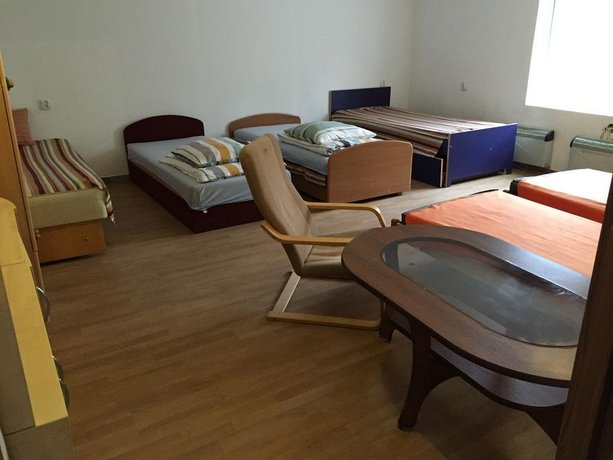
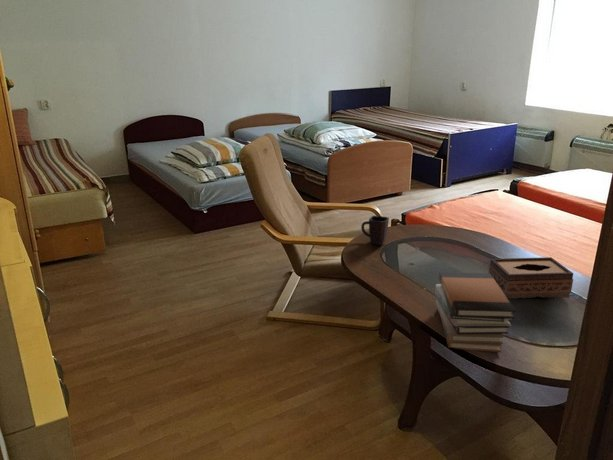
+ mug [360,215,390,246]
+ tissue box [487,256,574,299]
+ book stack [434,271,517,353]
